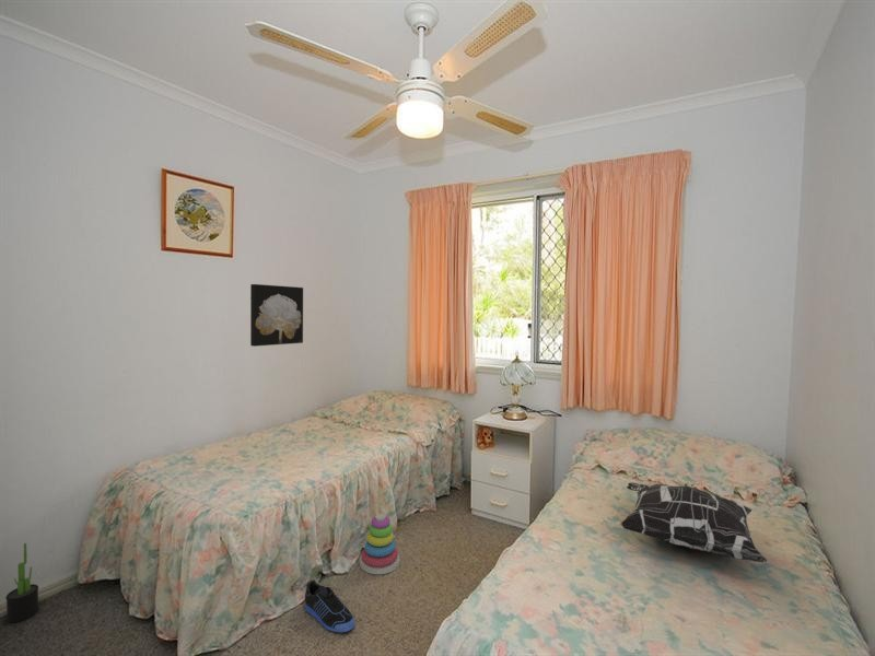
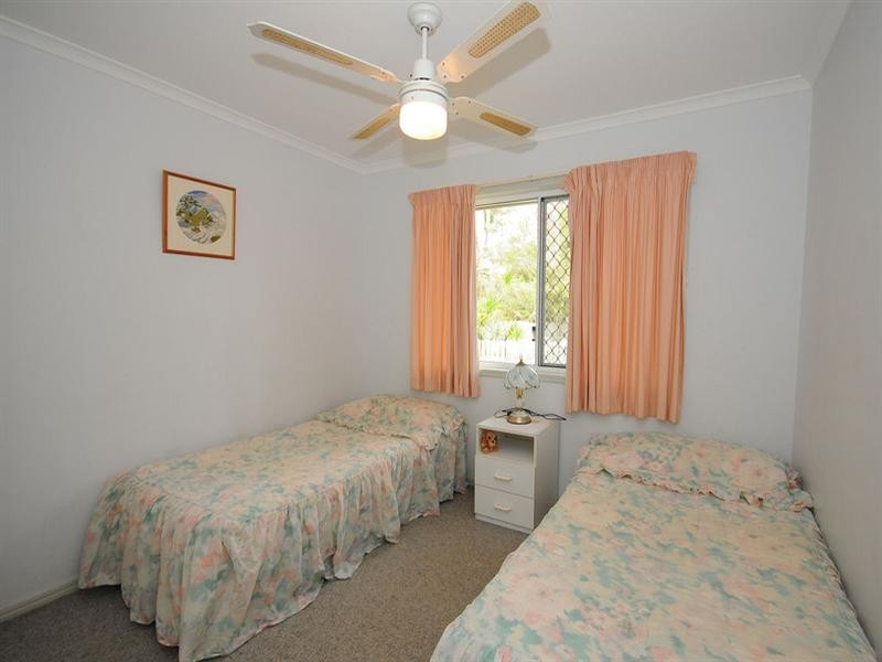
- stacking toy [359,513,400,575]
- decorative plant [4,542,40,623]
- decorative pillow [619,482,768,563]
- wall art [249,283,304,348]
- sneaker [304,578,355,633]
